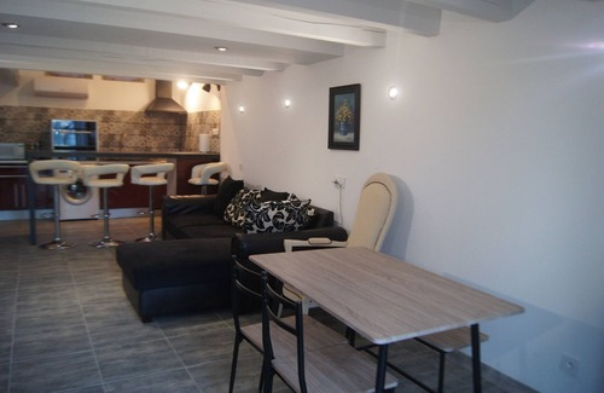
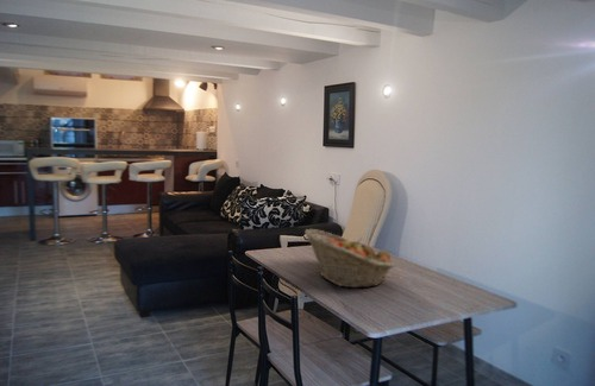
+ fruit basket [303,228,396,289]
